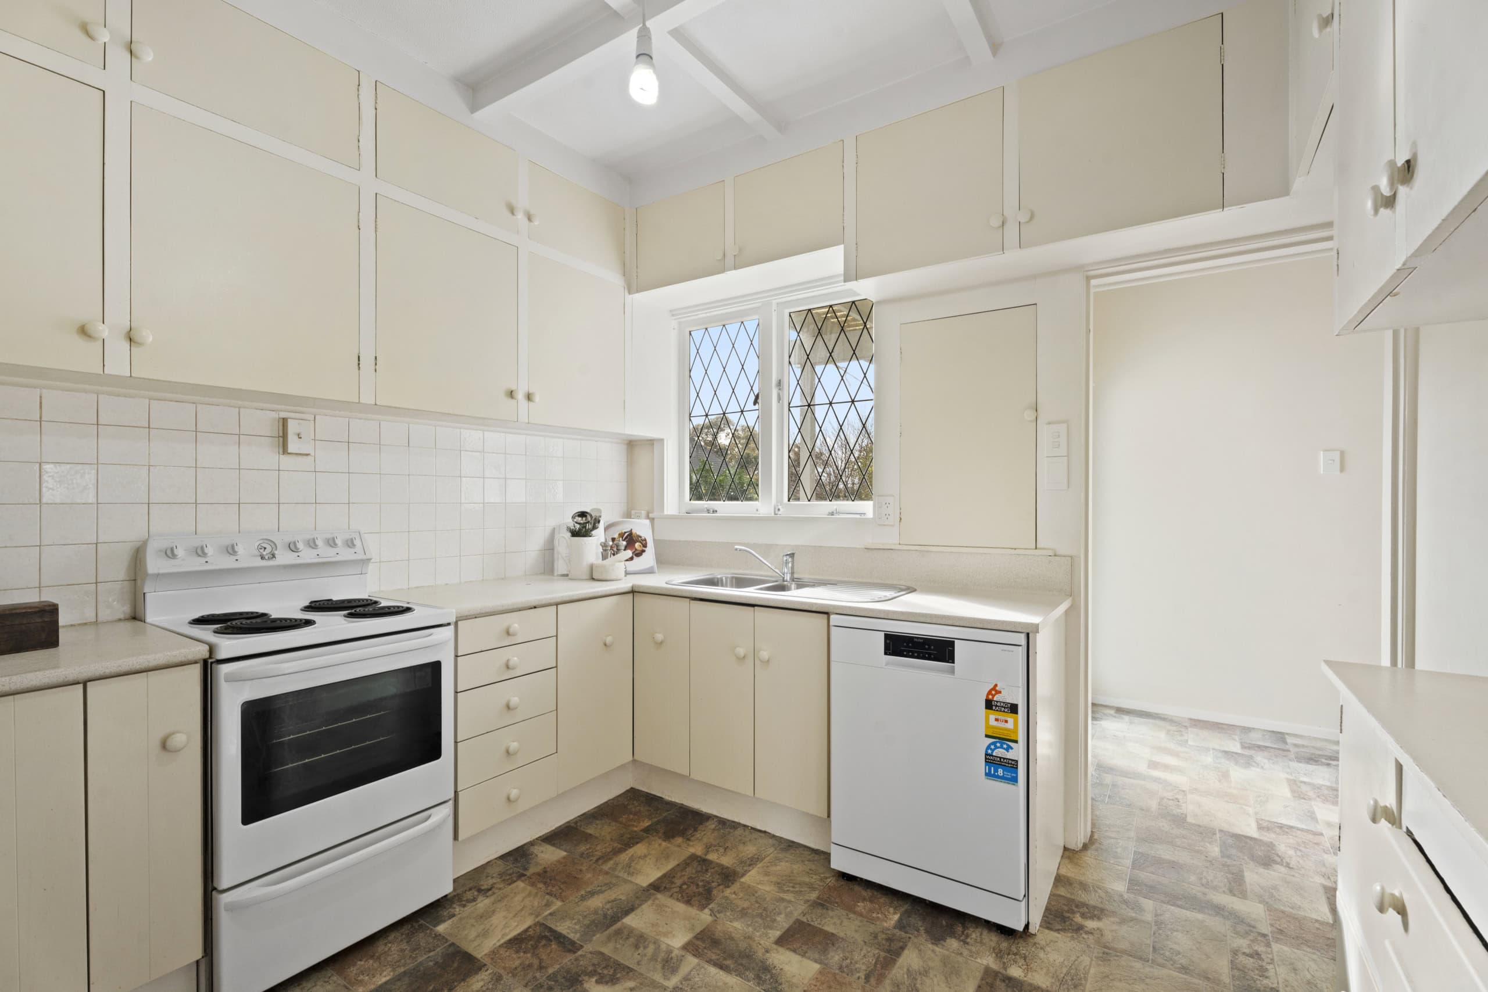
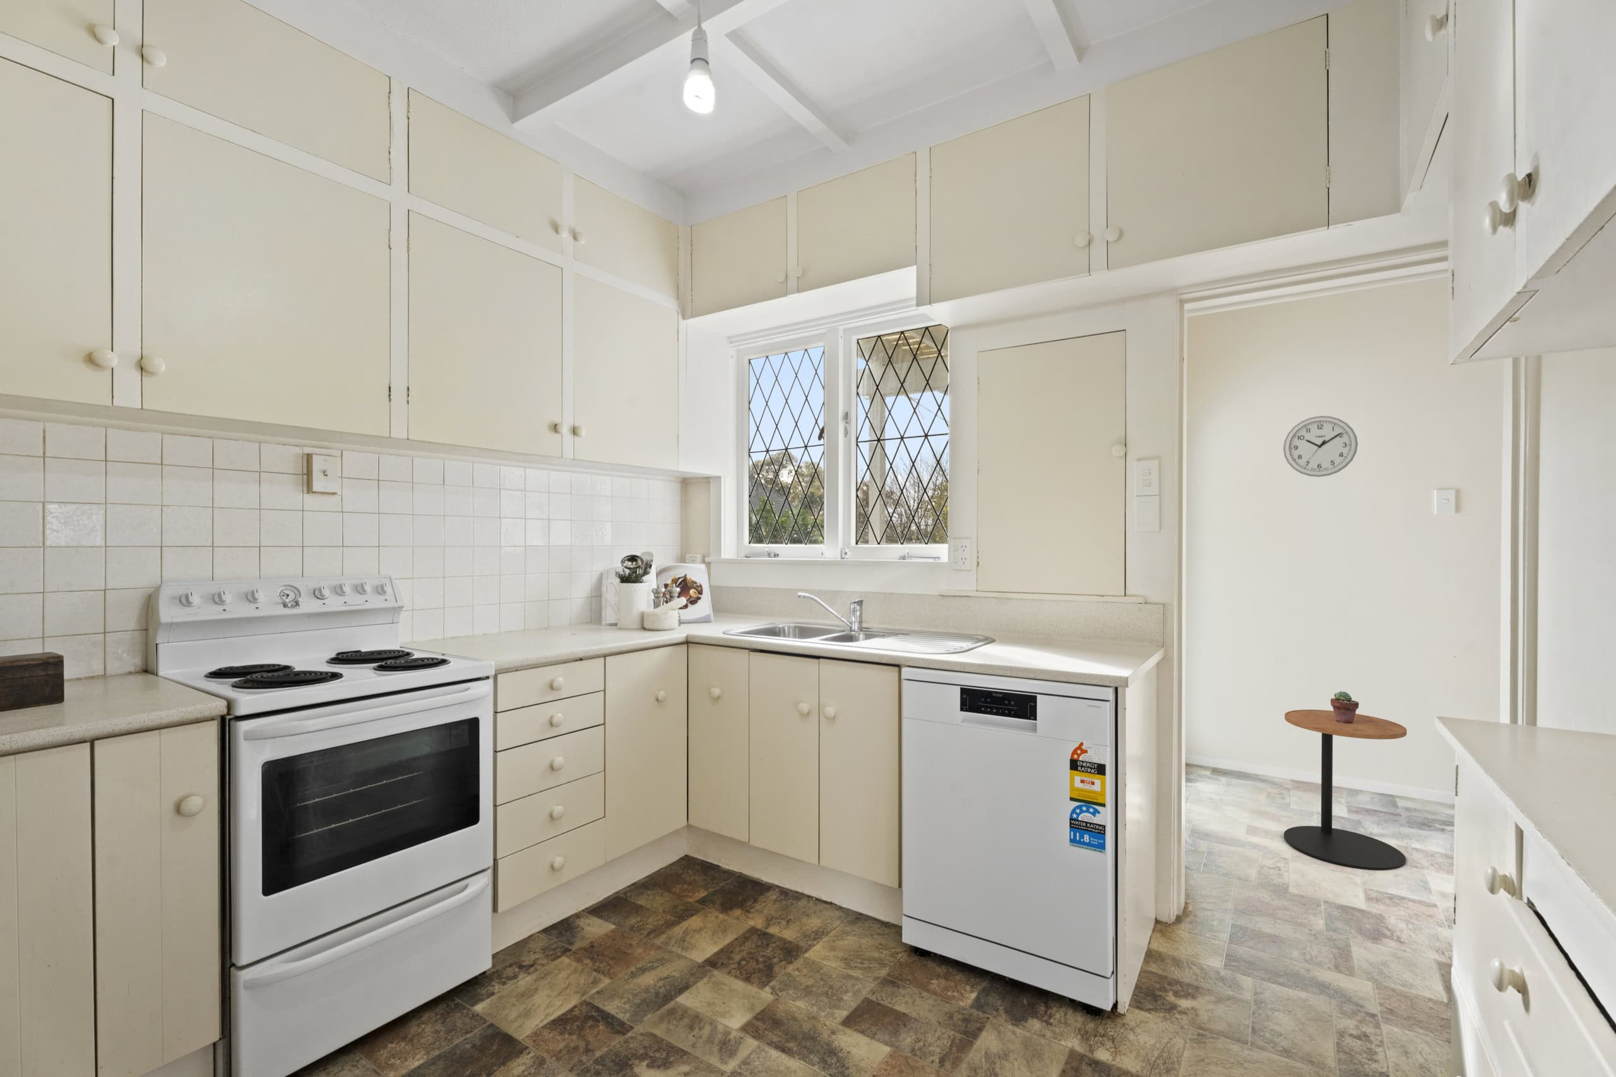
+ side table [1283,709,1407,870]
+ wall clock [1283,415,1359,477]
+ potted succulent [1330,691,1360,724]
